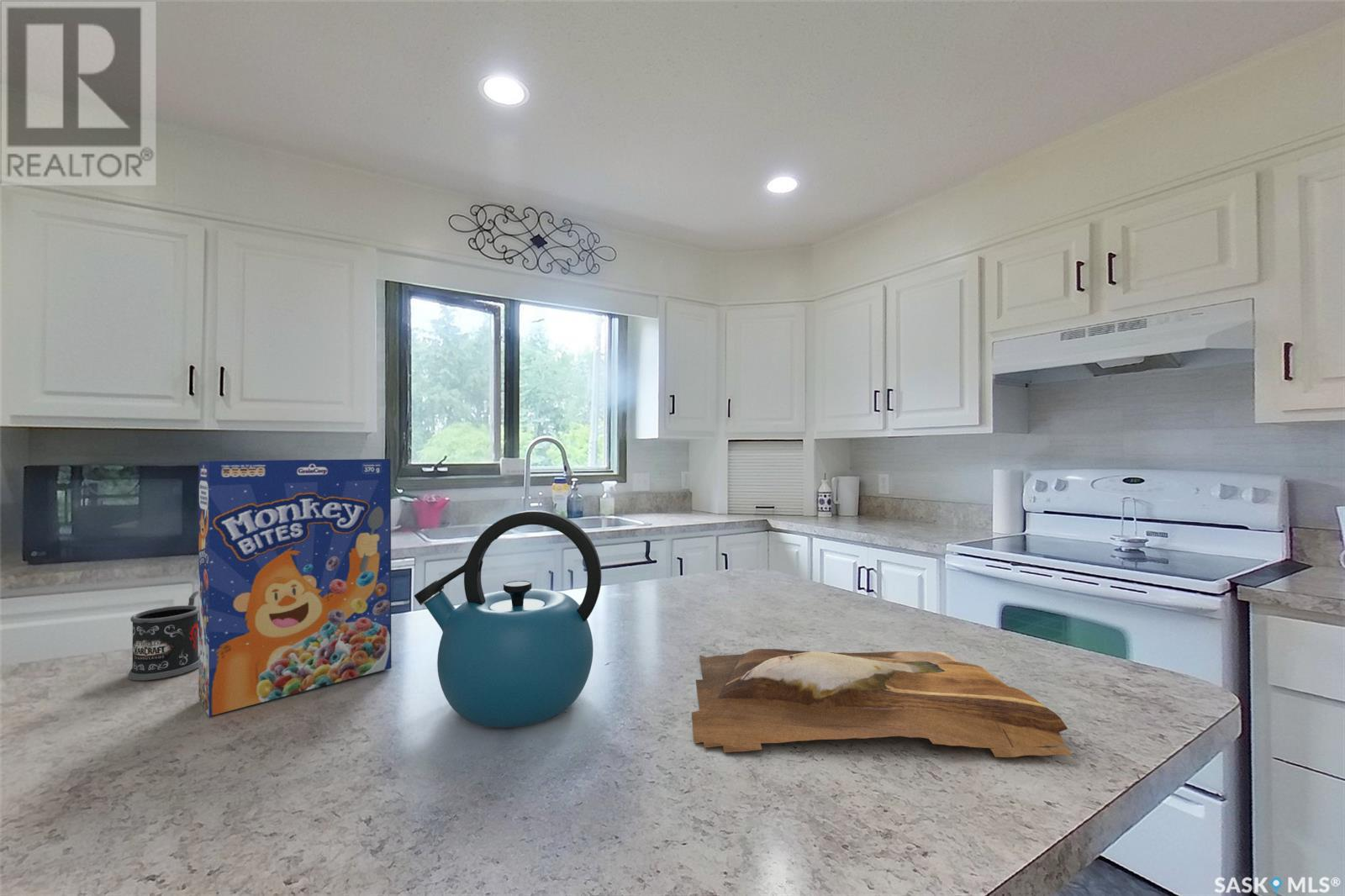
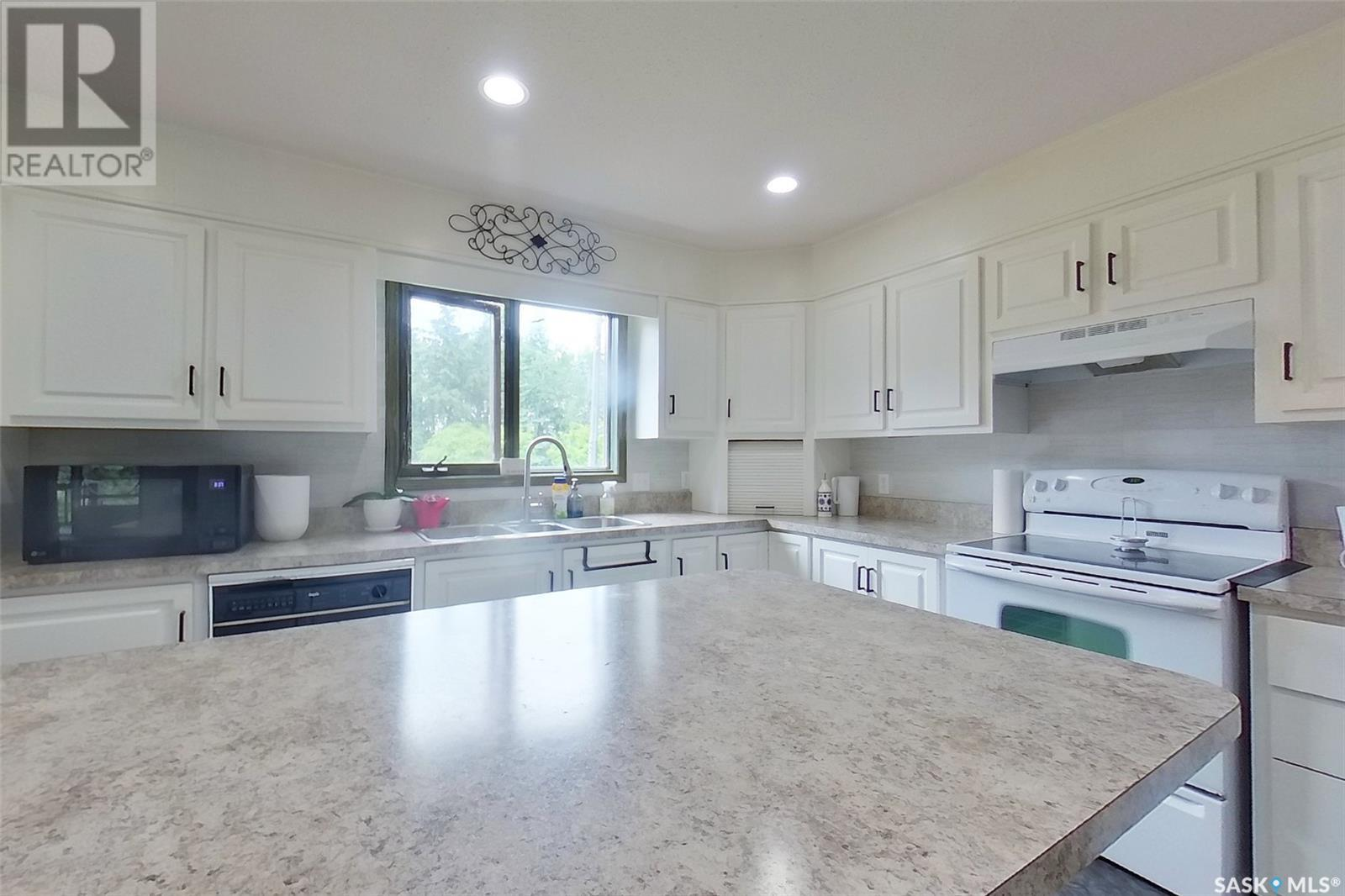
- kettle [414,509,602,729]
- cutting board [691,648,1073,758]
- cereal box [198,458,392,717]
- mug [127,590,198,681]
